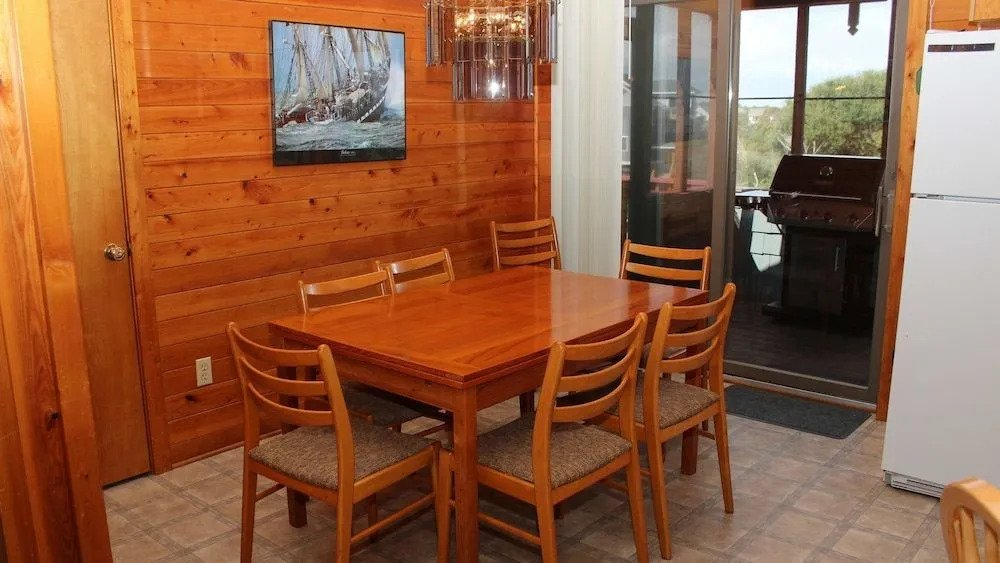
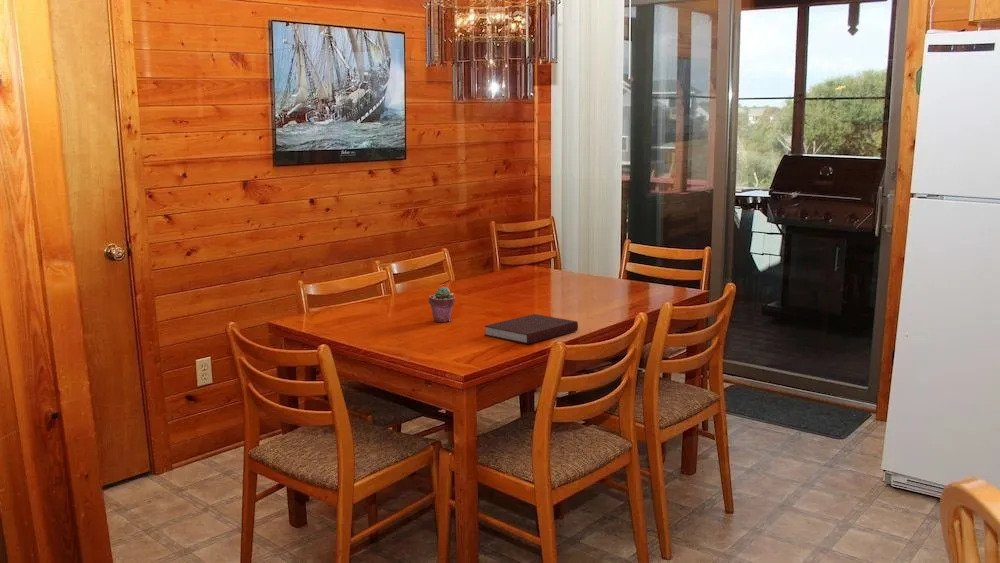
+ notebook [484,313,579,345]
+ potted succulent [428,286,456,323]
